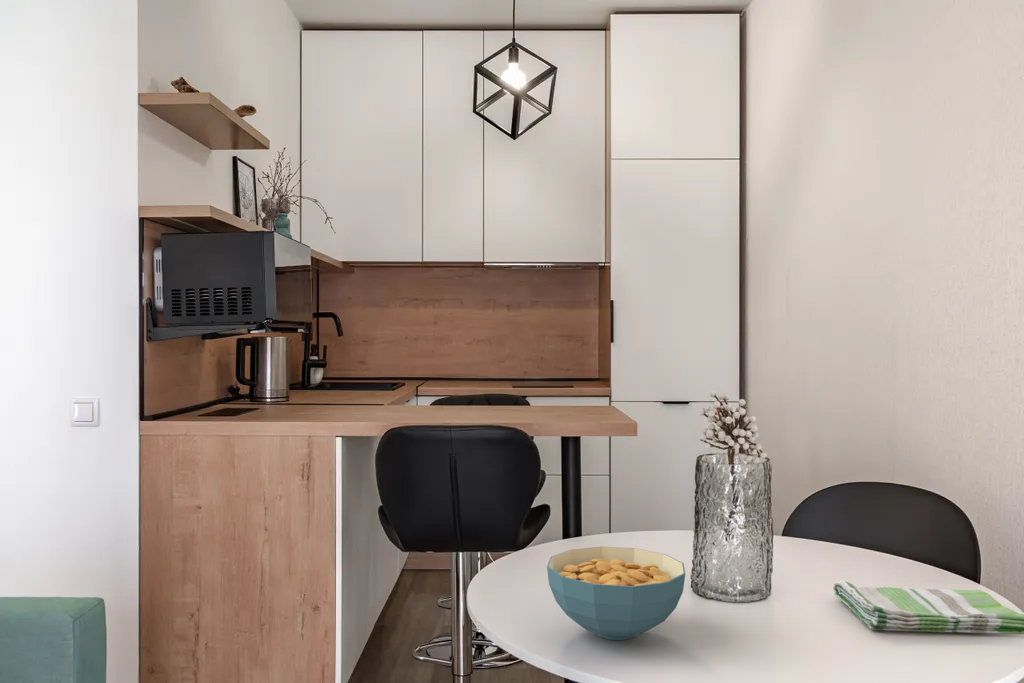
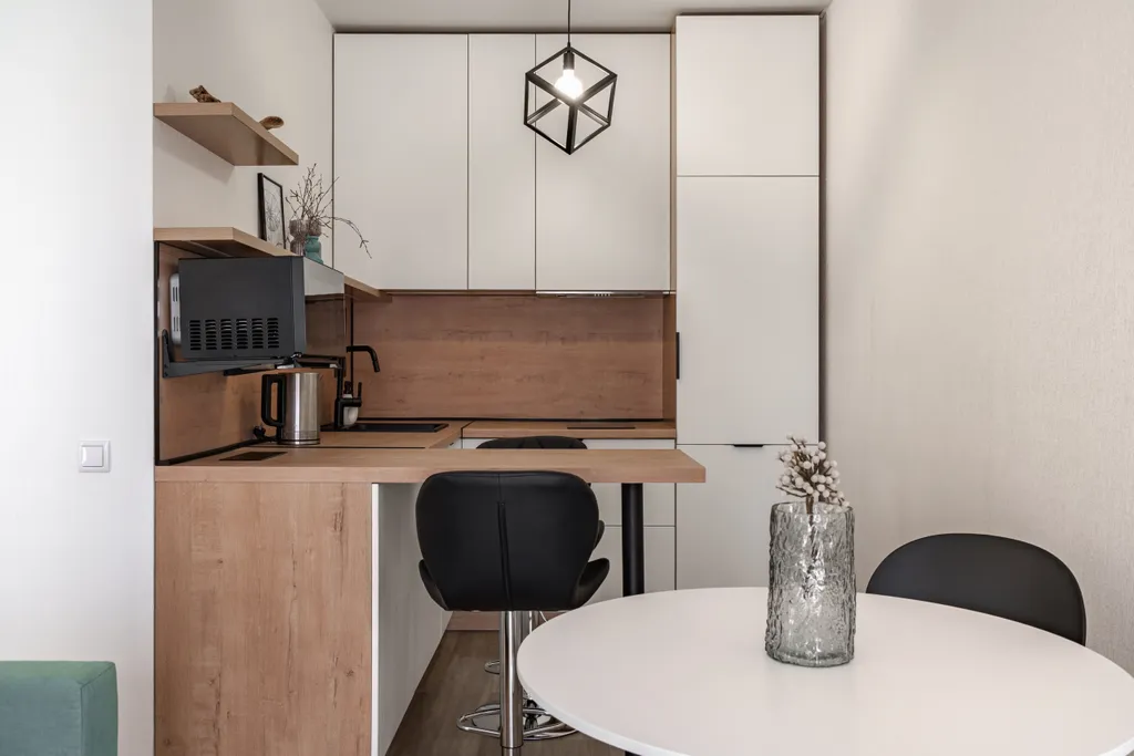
- dish towel [832,580,1024,635]
- cereal bowl [546,546,686,641]
